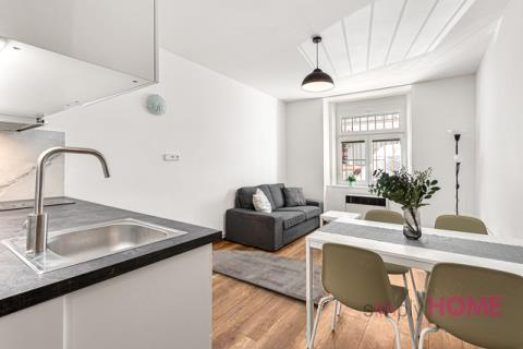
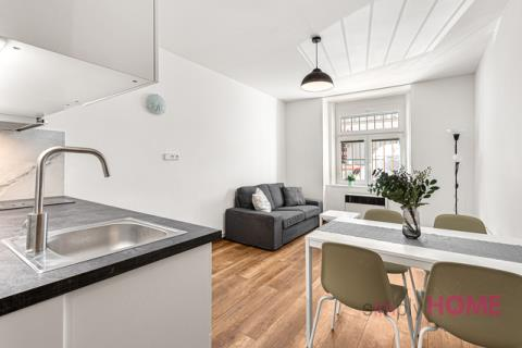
- rug [211,250,330,305]
